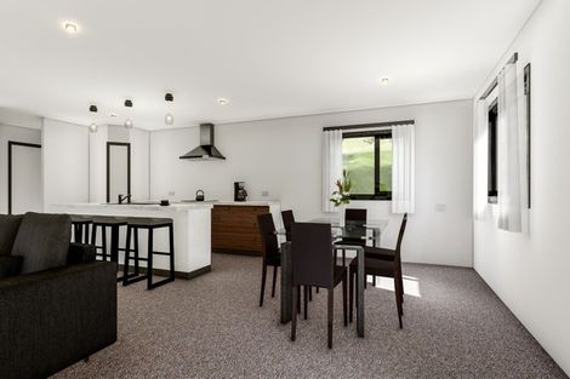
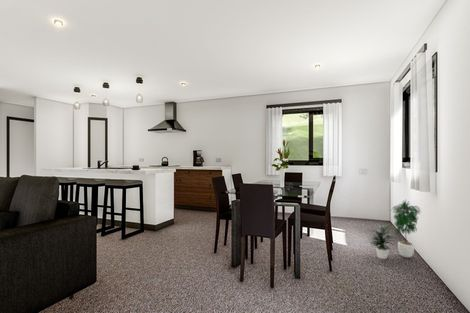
+ potted plant [367,199,422,260]
